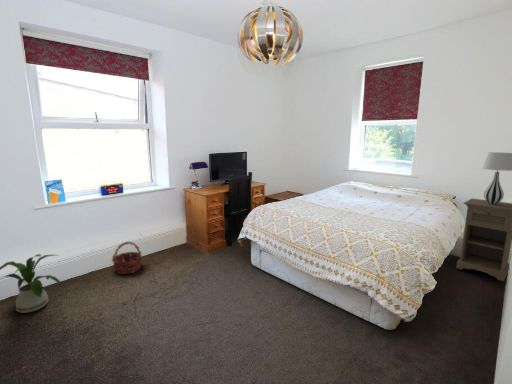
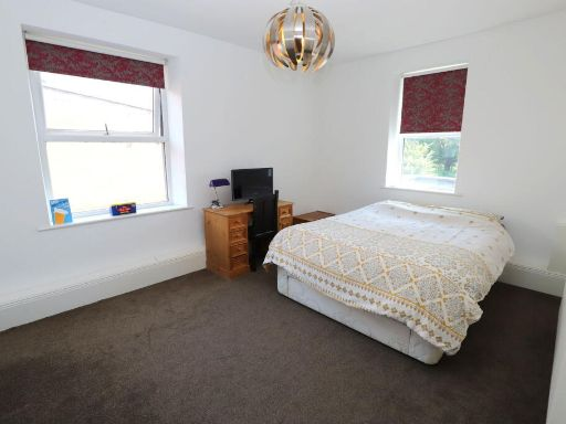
- basket [111,241,143,275]
- table lamp [481,151,512,205]
- house plant [0,253,63,314]
- nightstand [455,198,512,282]
